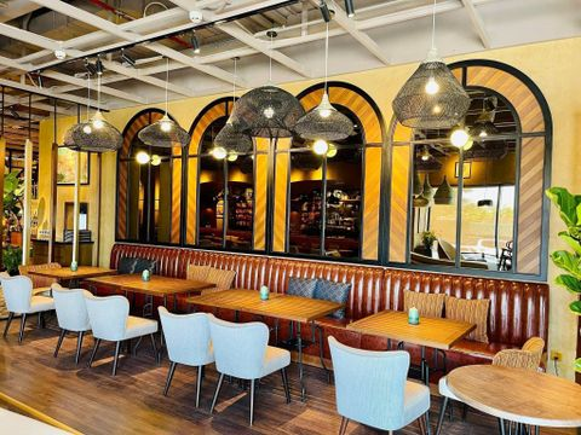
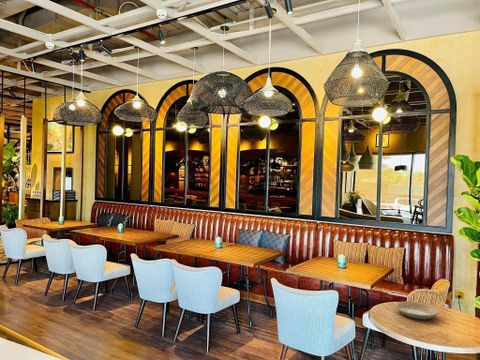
+ plate [395,301,439,320]
